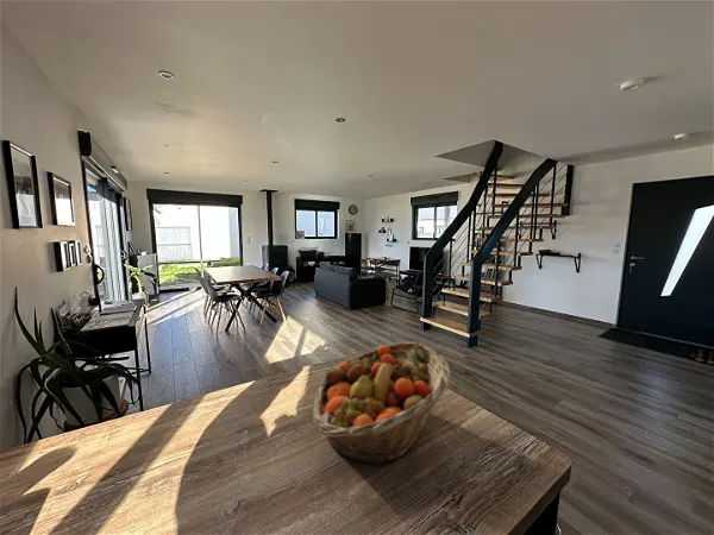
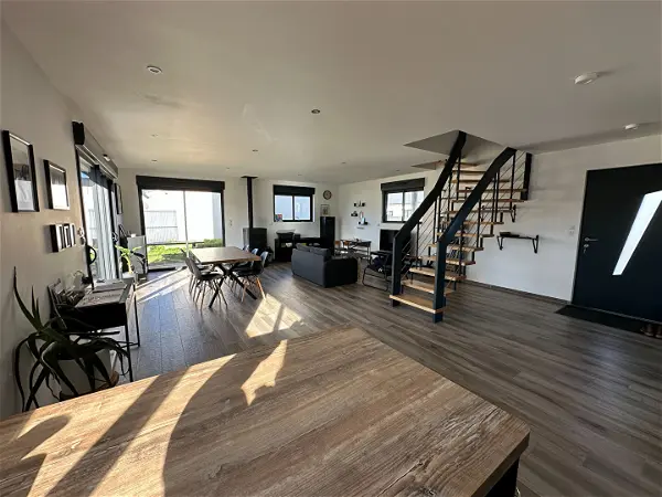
- fruit basket [312,341,451,467]
